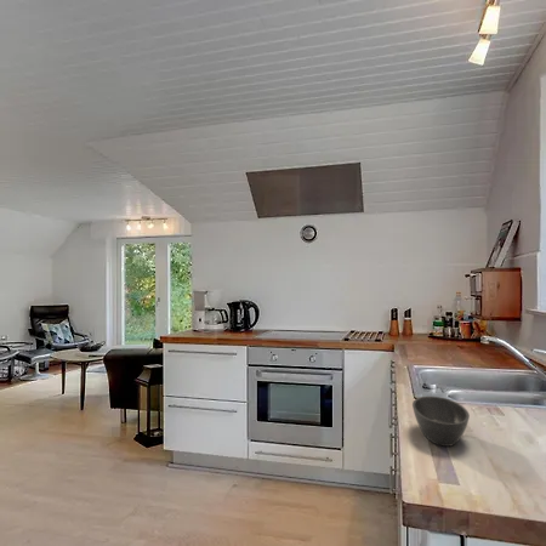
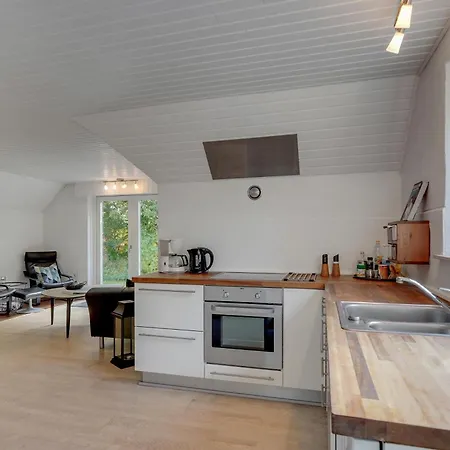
- bowl [411,396,471,448]
